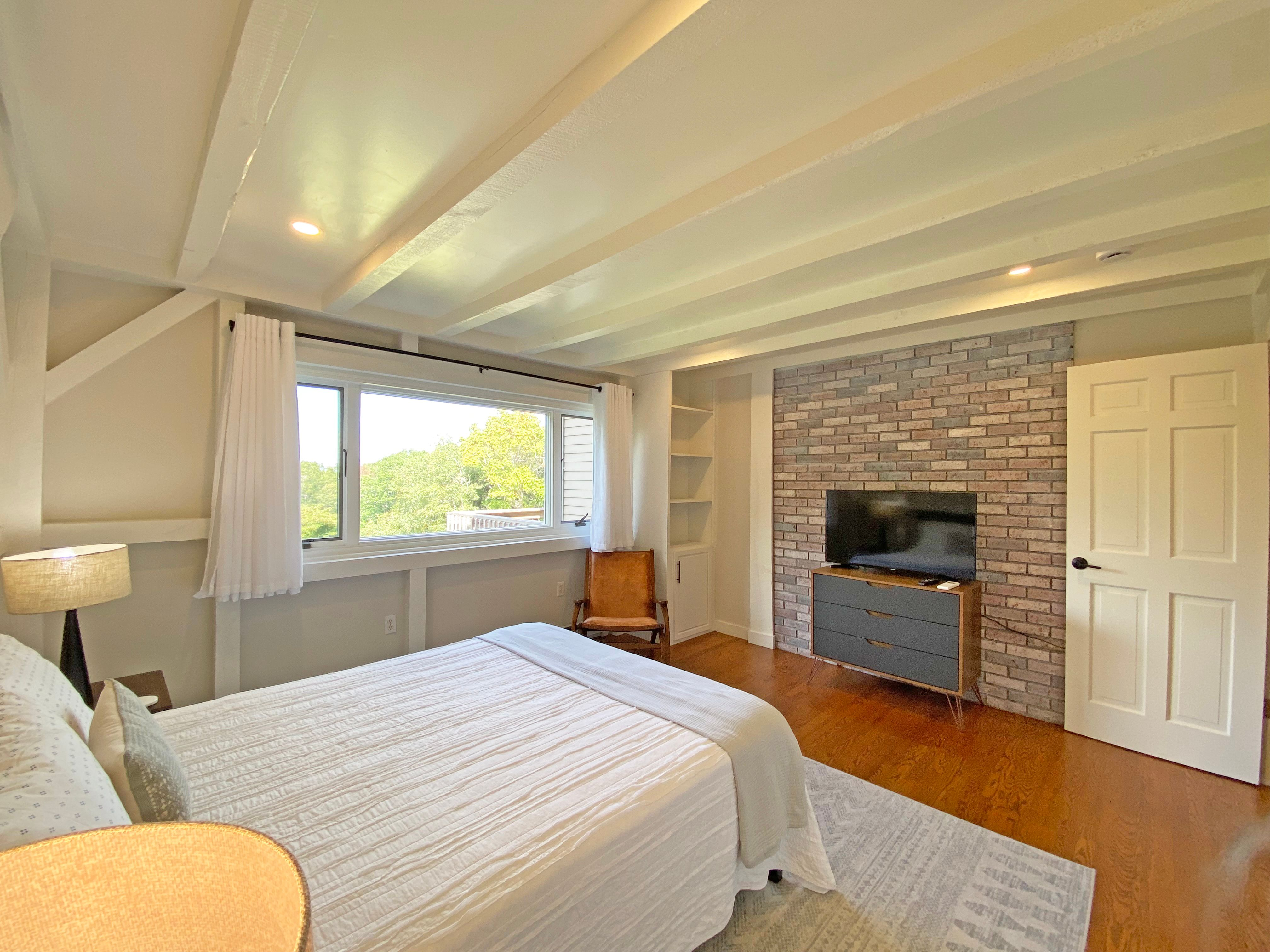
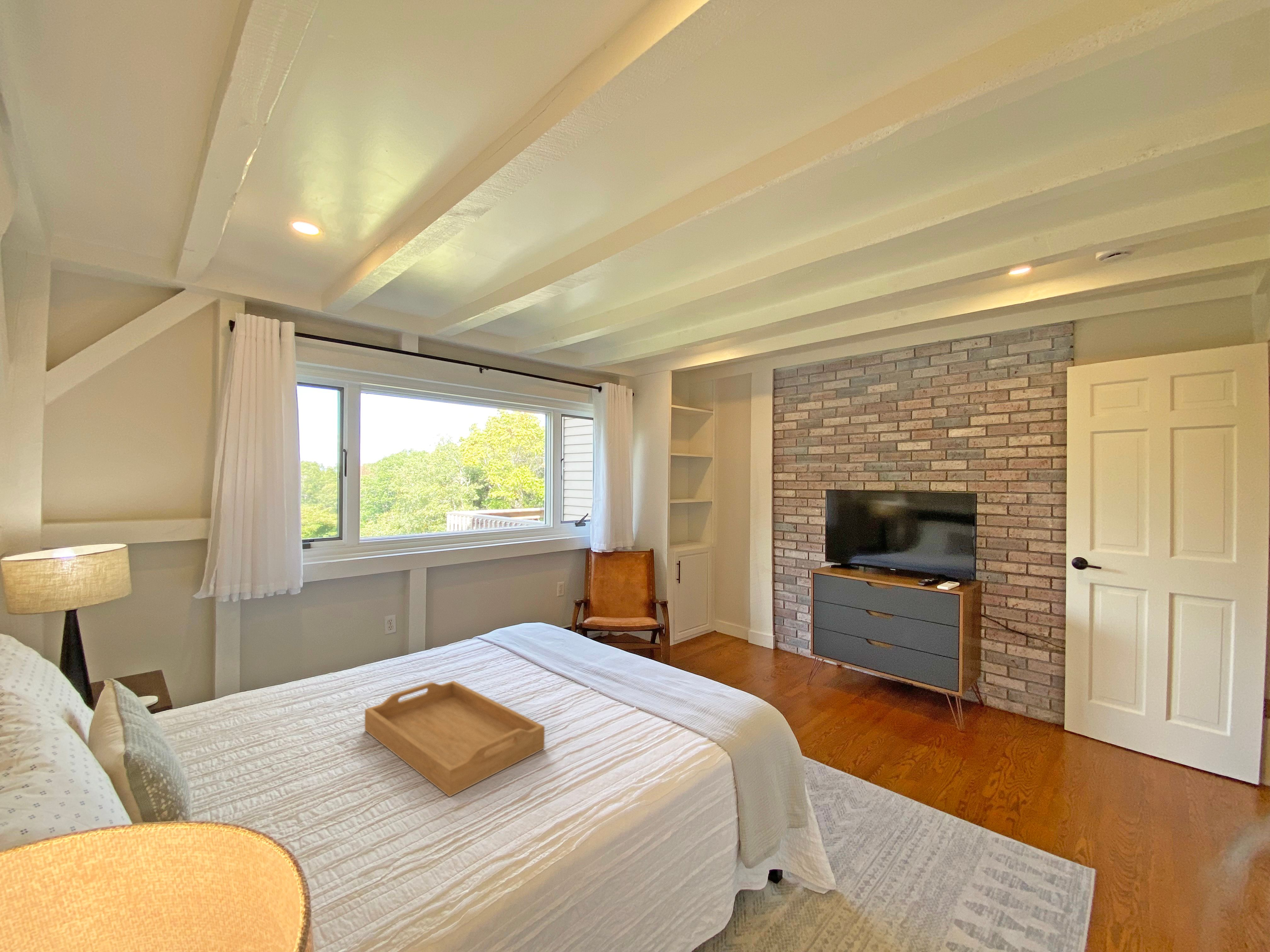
+ serving tray [364,680,545,797]
